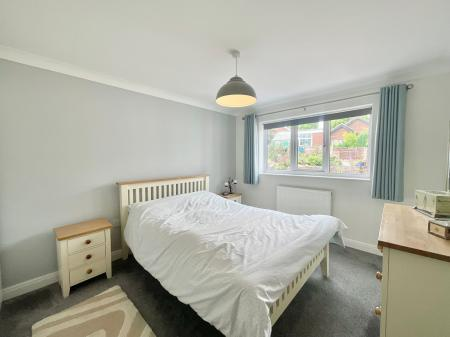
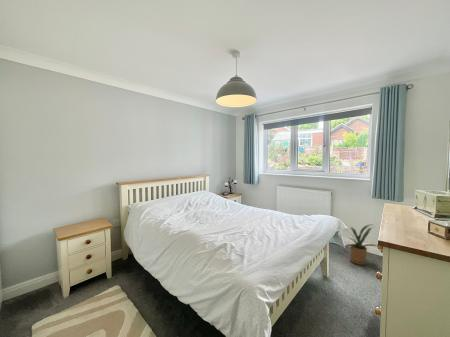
+ house plant [344,223,378,266]
